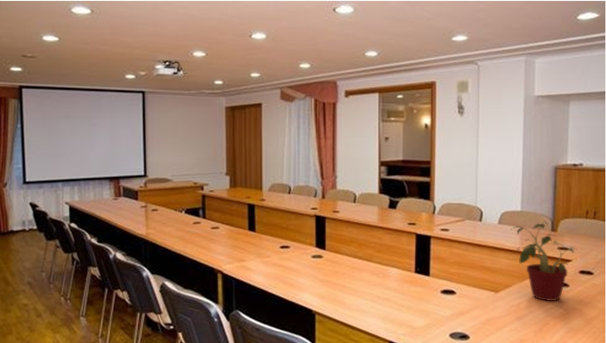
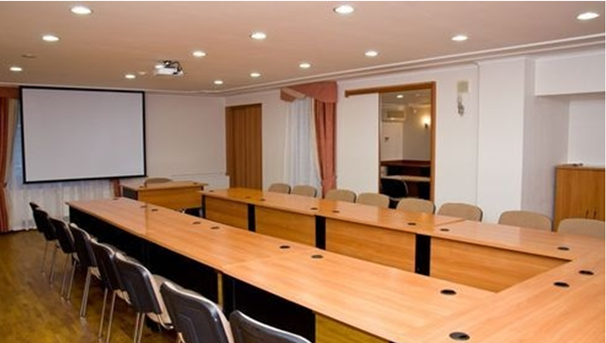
- potted plant [511,221,577,302]
